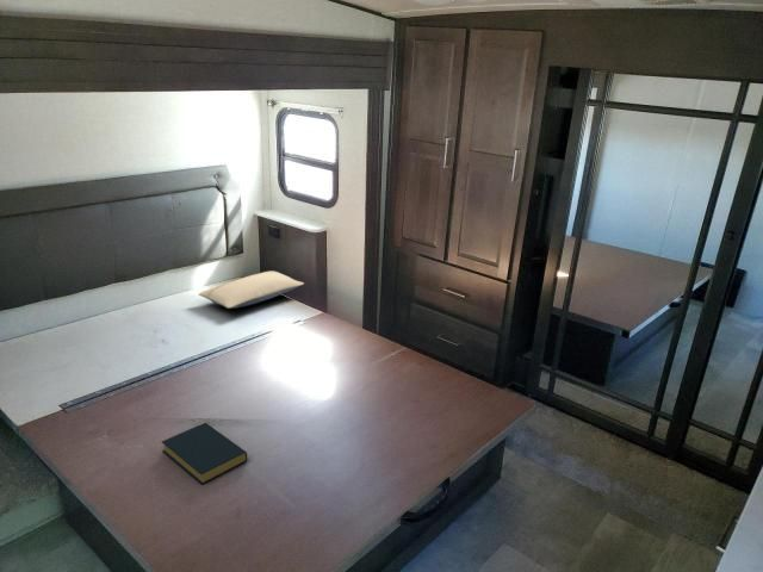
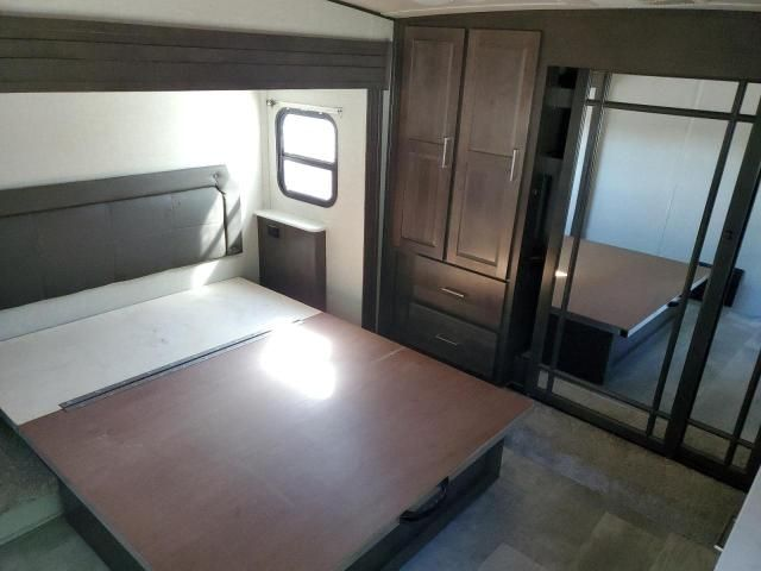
- pillow [198,271,305,310]
- hardback book [161,422,248,485]
